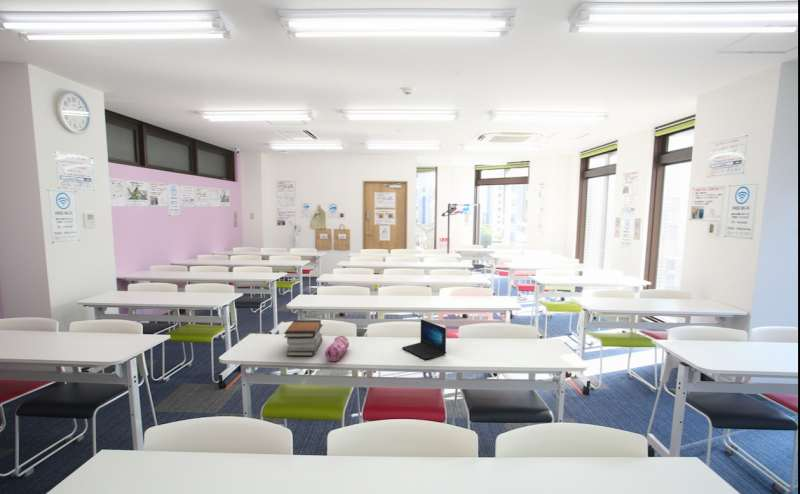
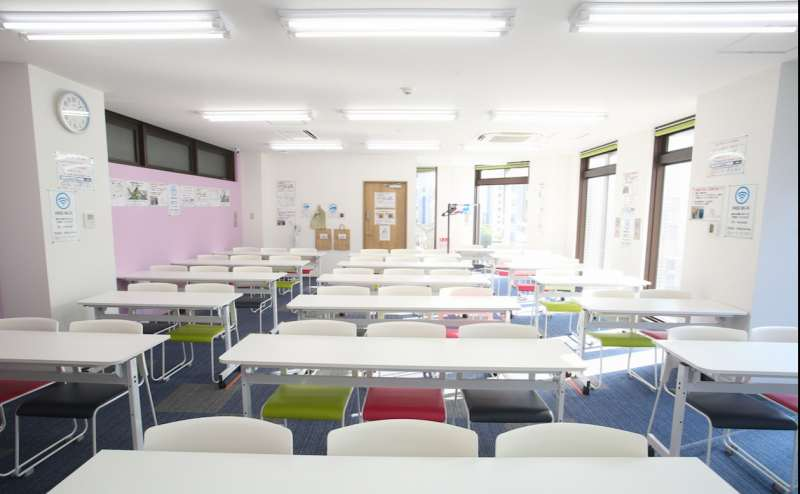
- book stack [283,319,324,357]
- pencil case [324,335,350,362]
- laptop [401,318,447,361]
